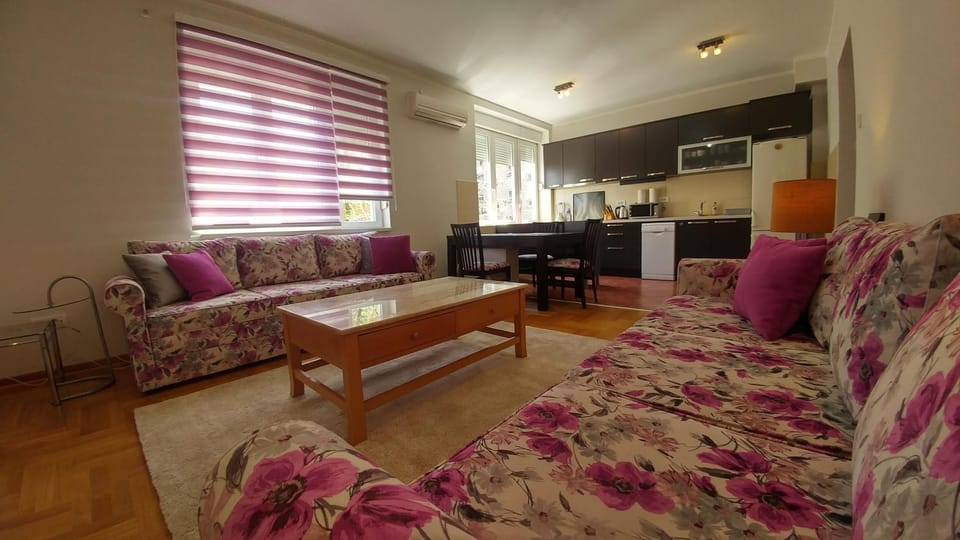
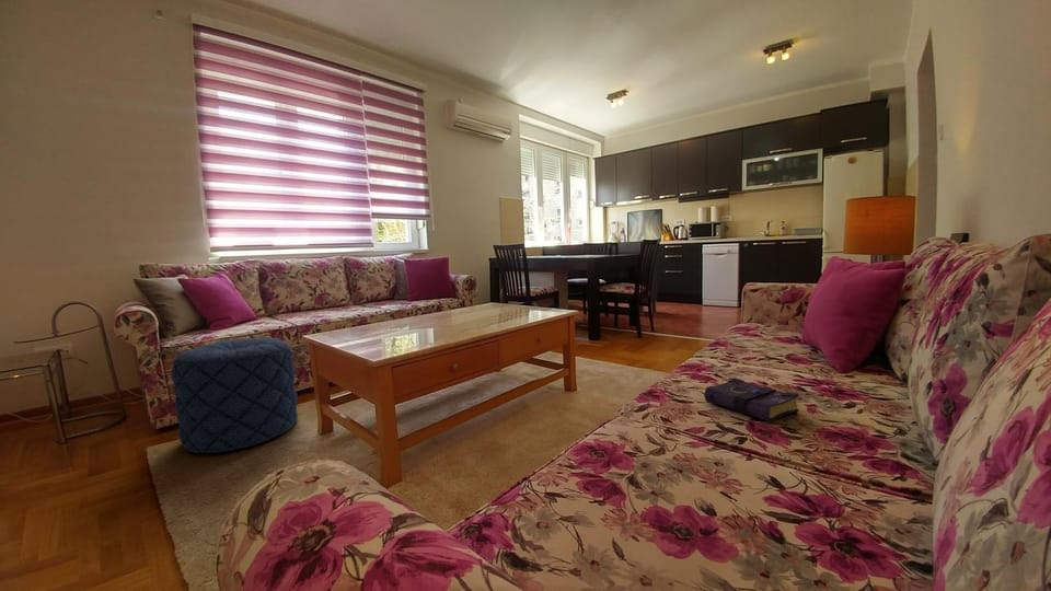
+ book [703,378,800,424]
+ pouf [171,337,299,454]
